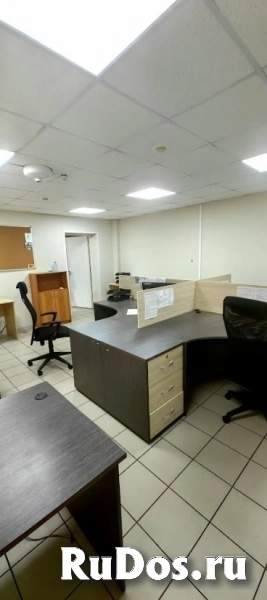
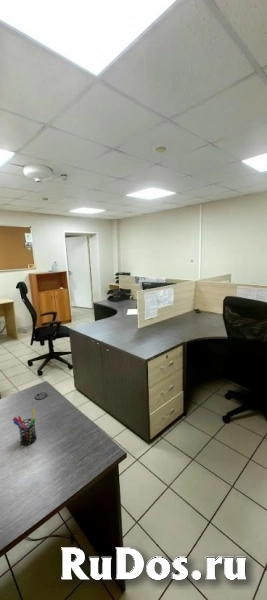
+ pen holder [11,408,38,446]
